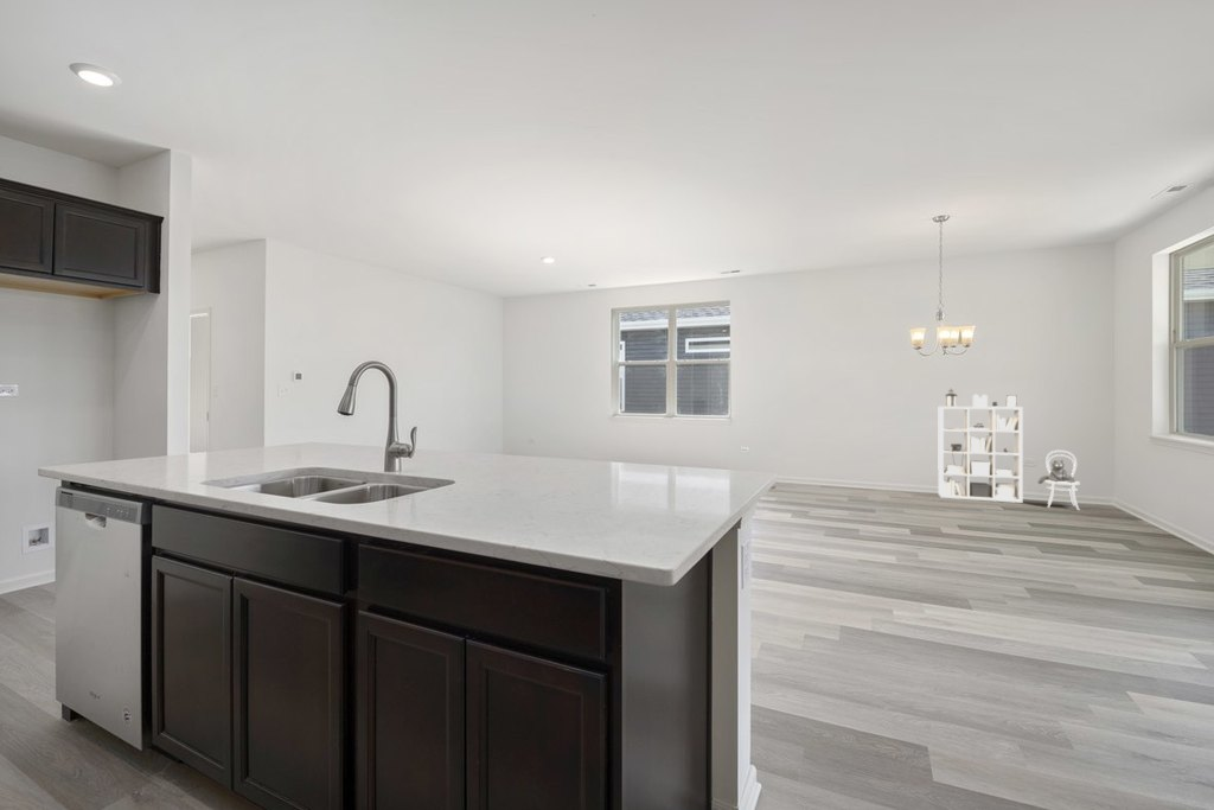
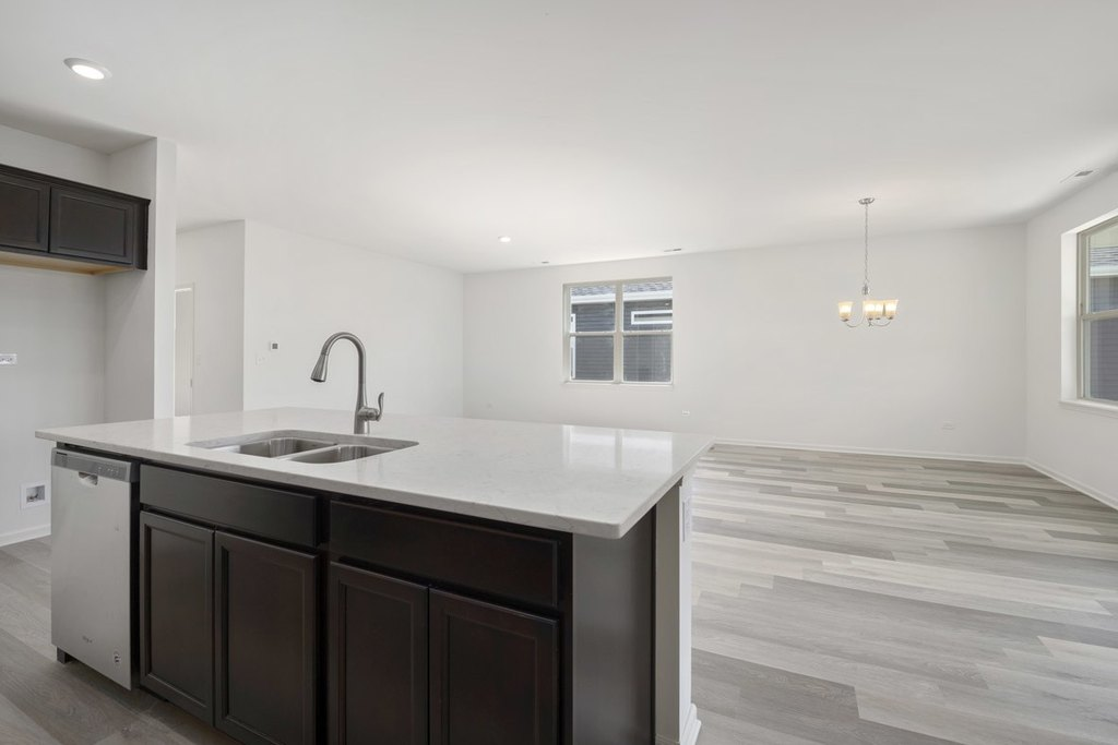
- bookshelf [937,388,1081,511]
